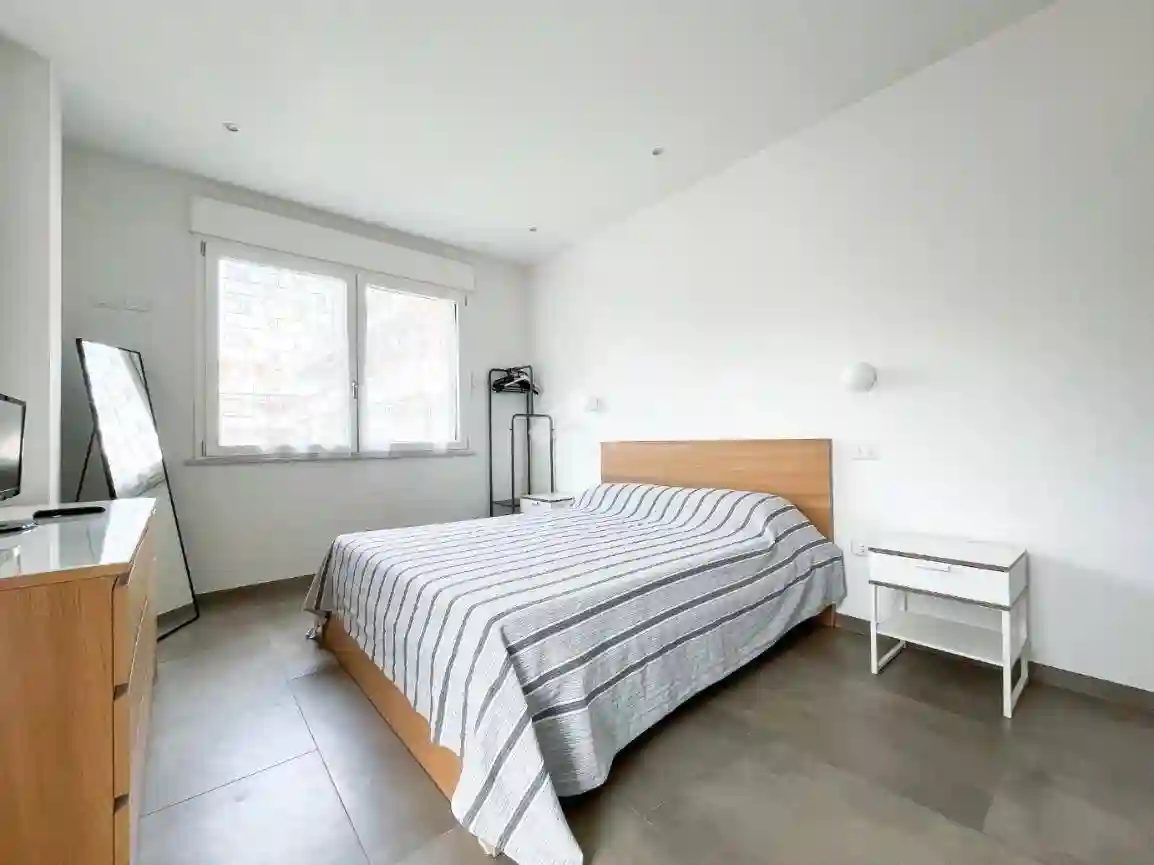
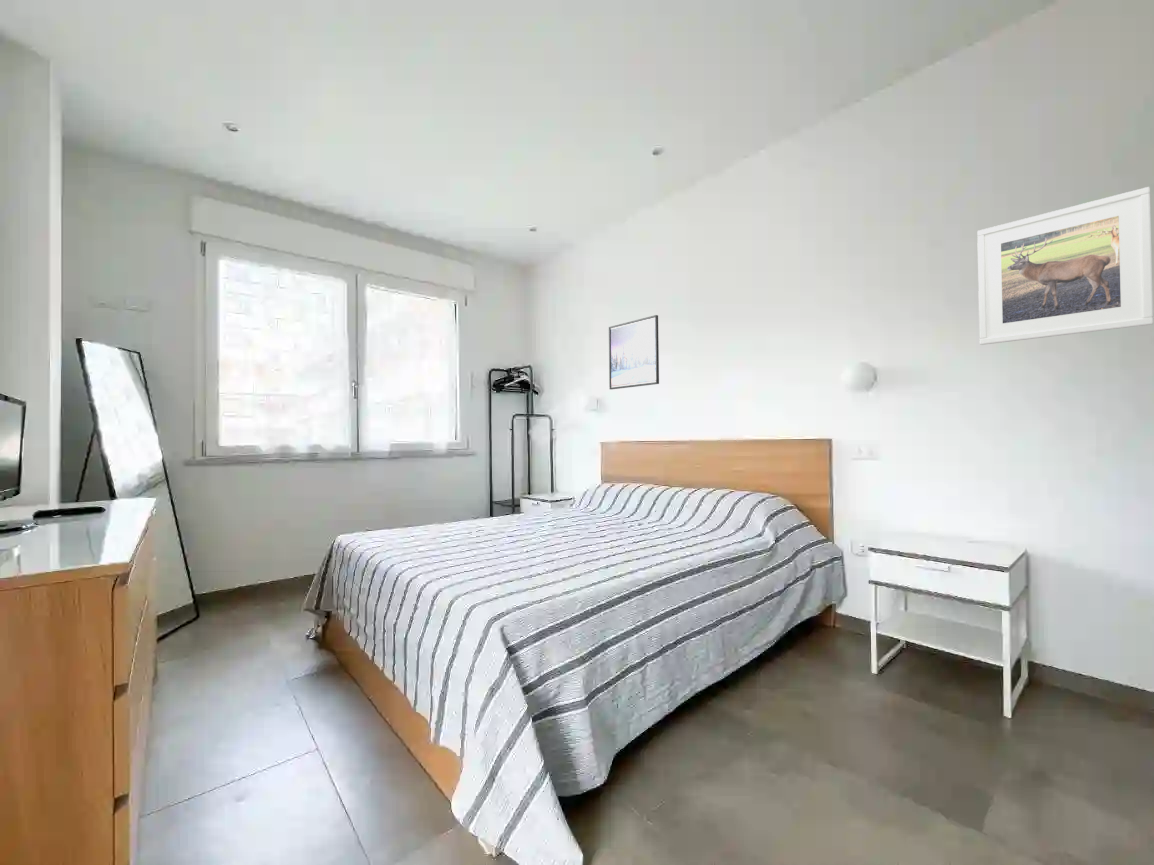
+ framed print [976,186,1154,346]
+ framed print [608,314,660,390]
